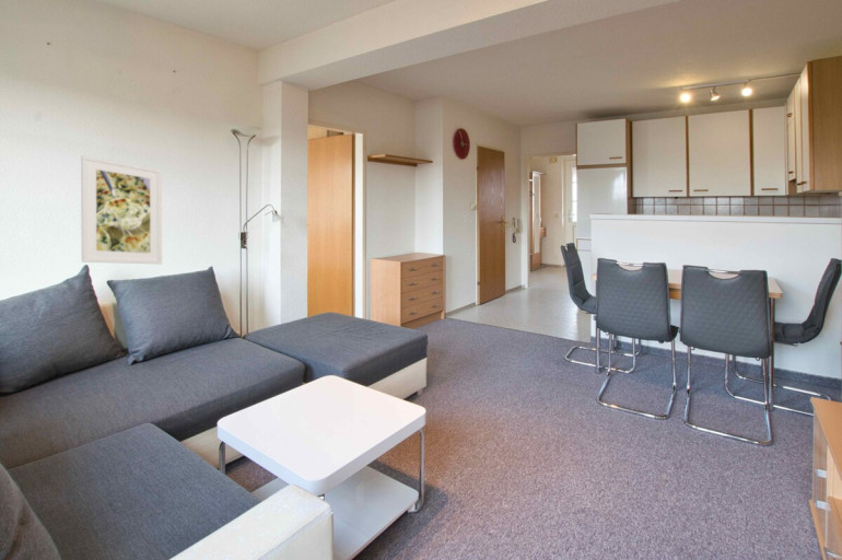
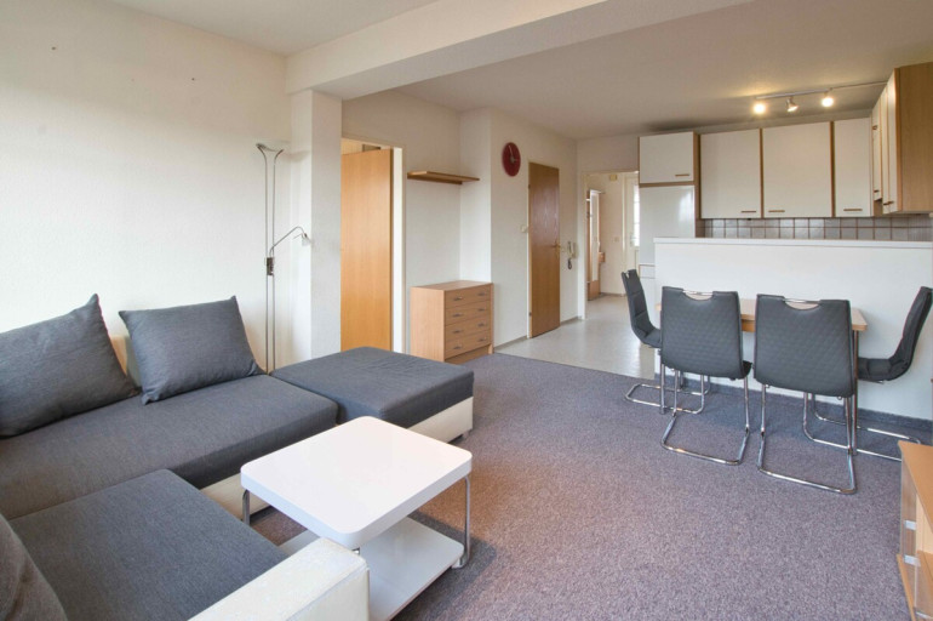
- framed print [80,154,163,265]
